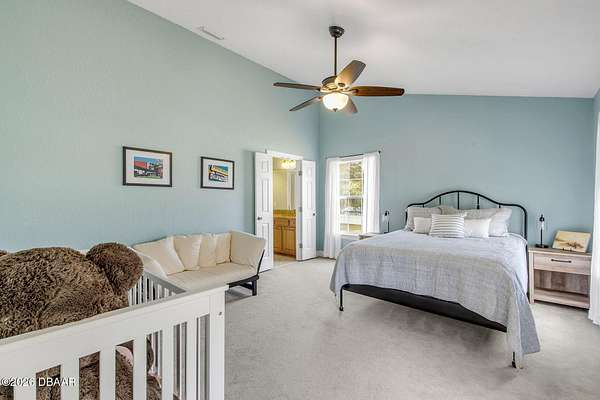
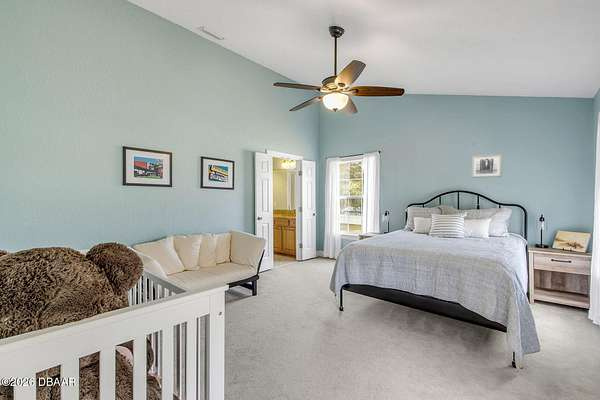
+ wall art [470,153,503,179]
